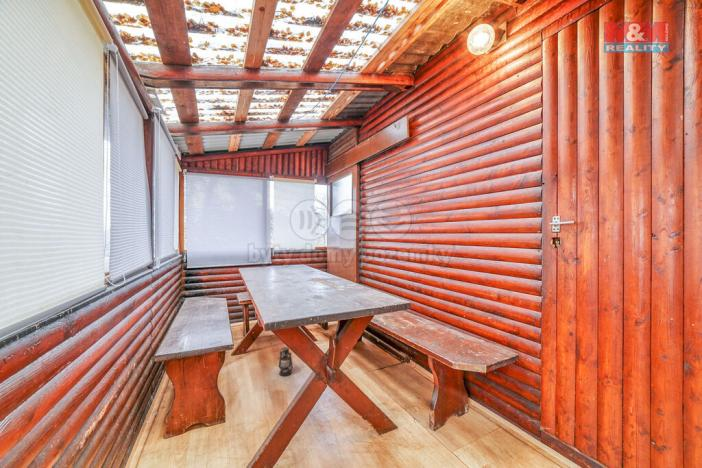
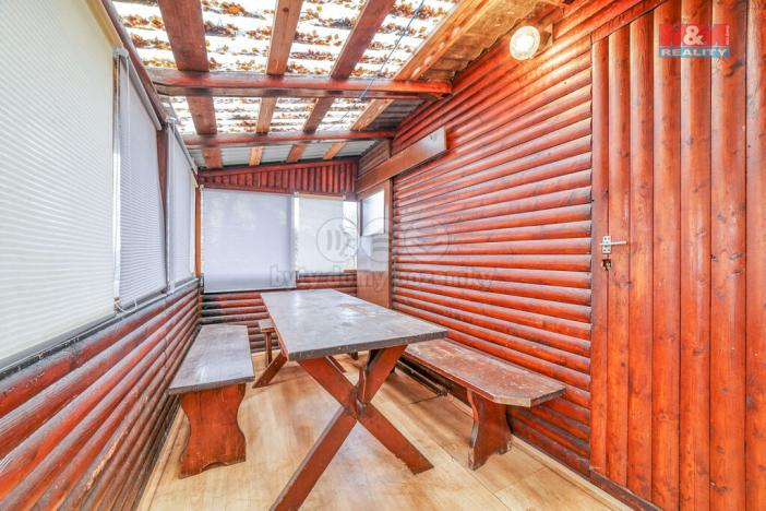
- lantern [275,346,294,377]
